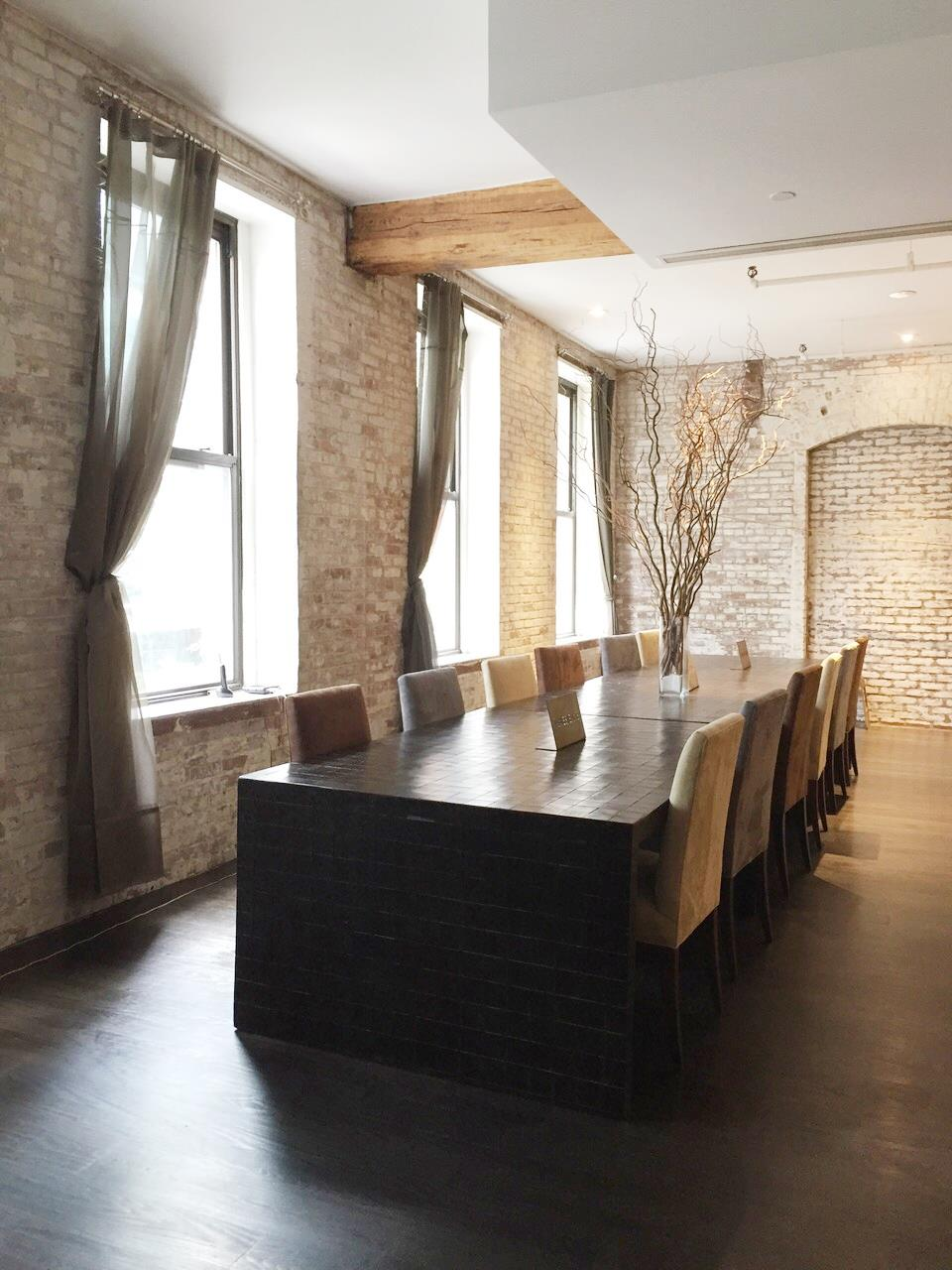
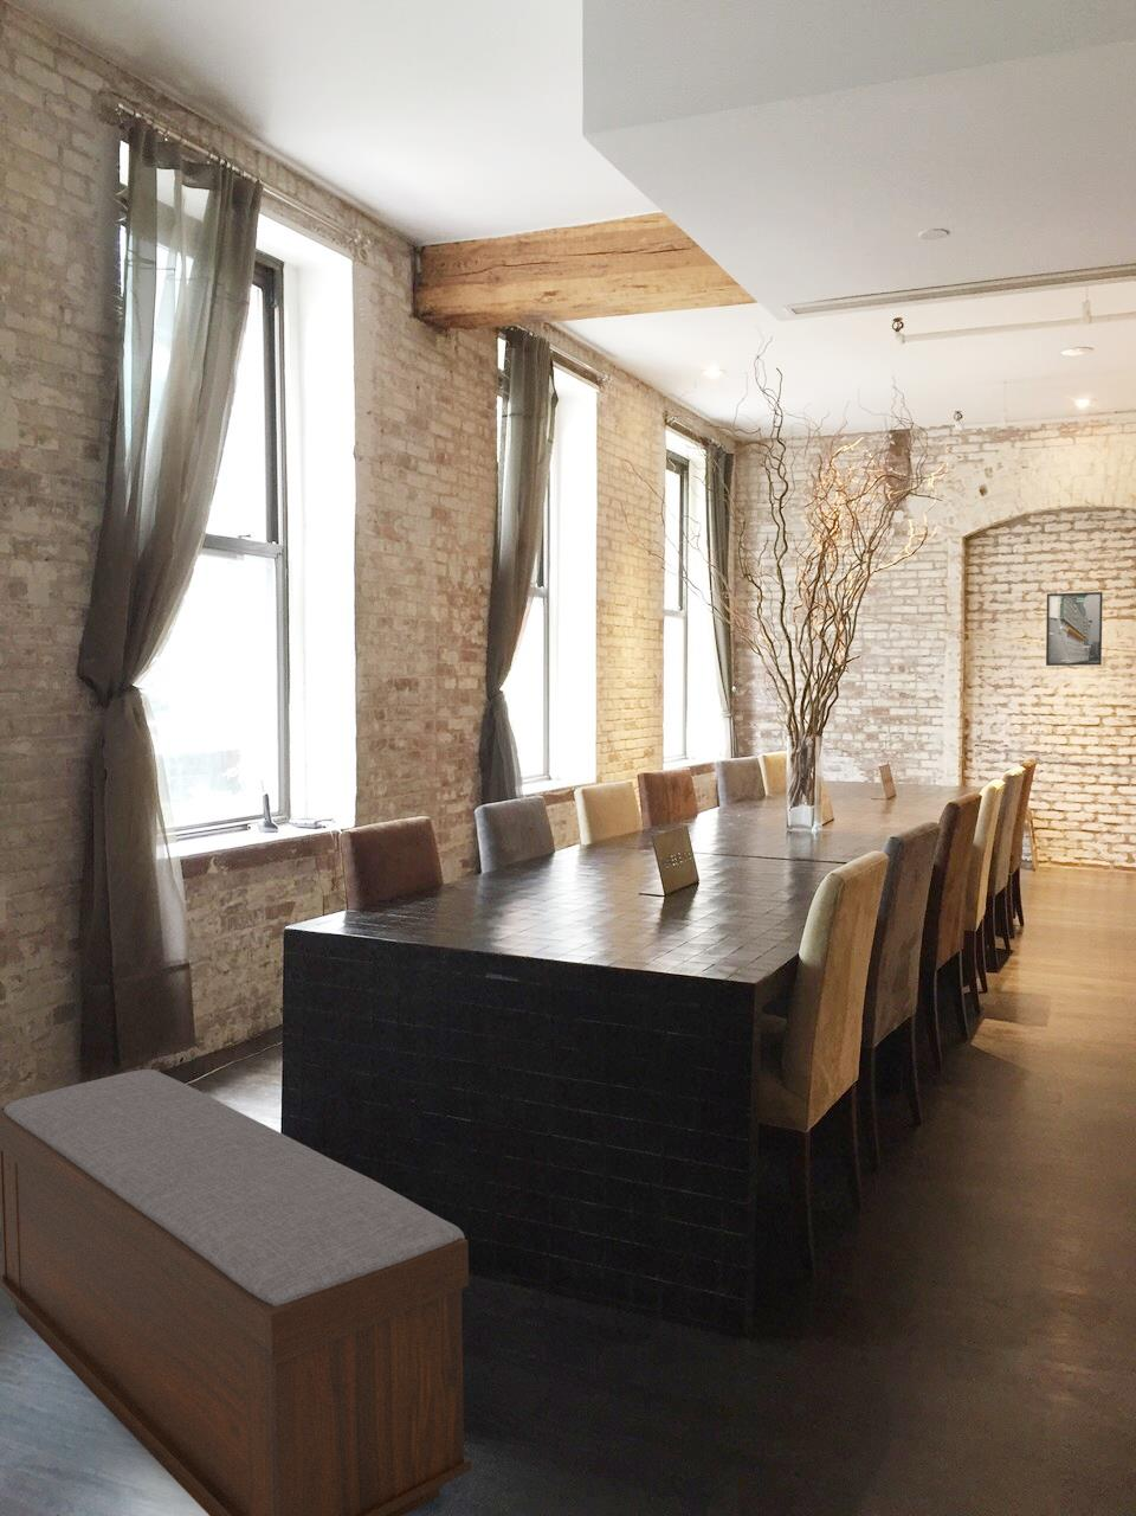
+ bench [0,1068,473,1516]
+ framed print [1045,591,1104,667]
